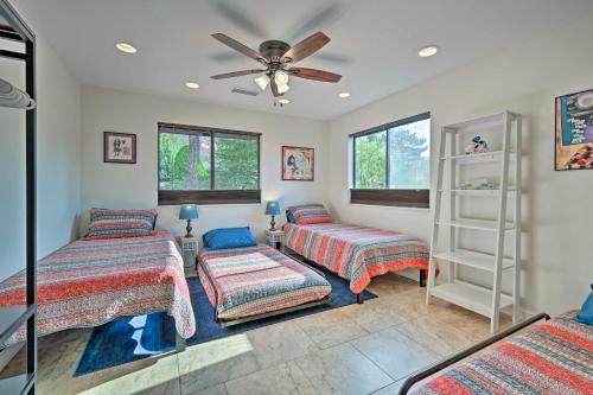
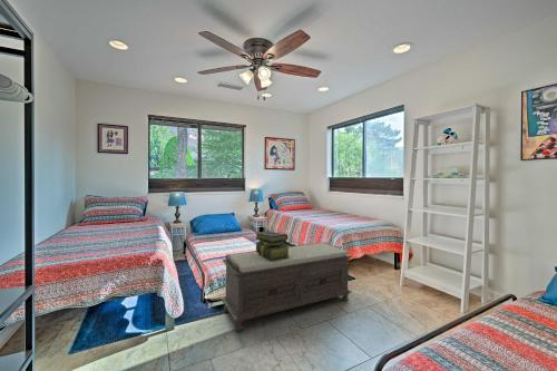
+ stack of books [254,231,291,261]
+ bench [221,242,353,332]
